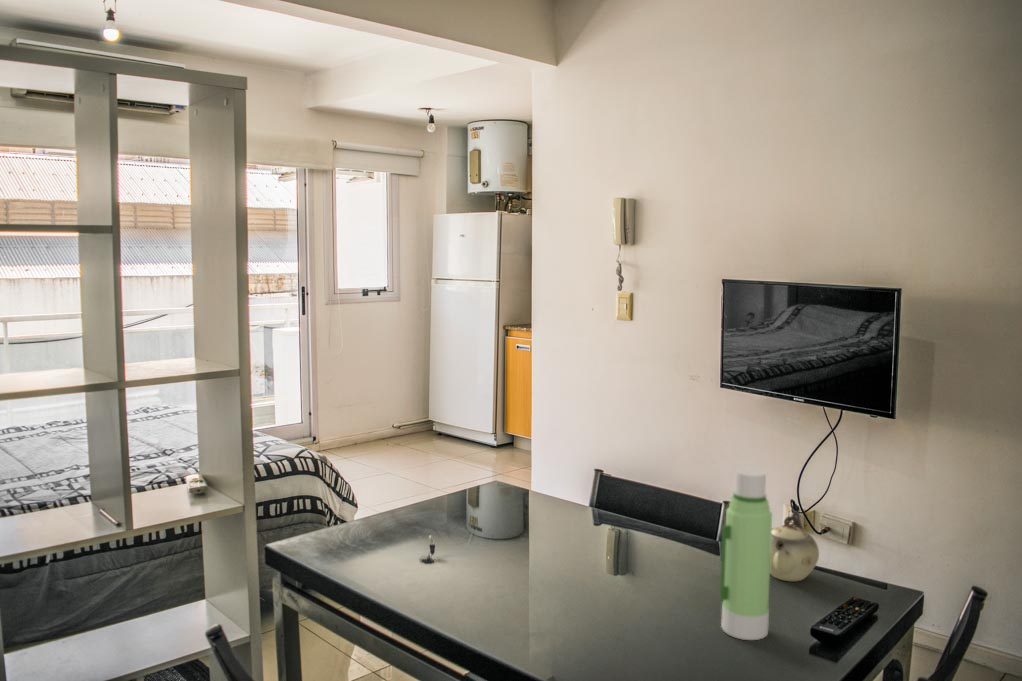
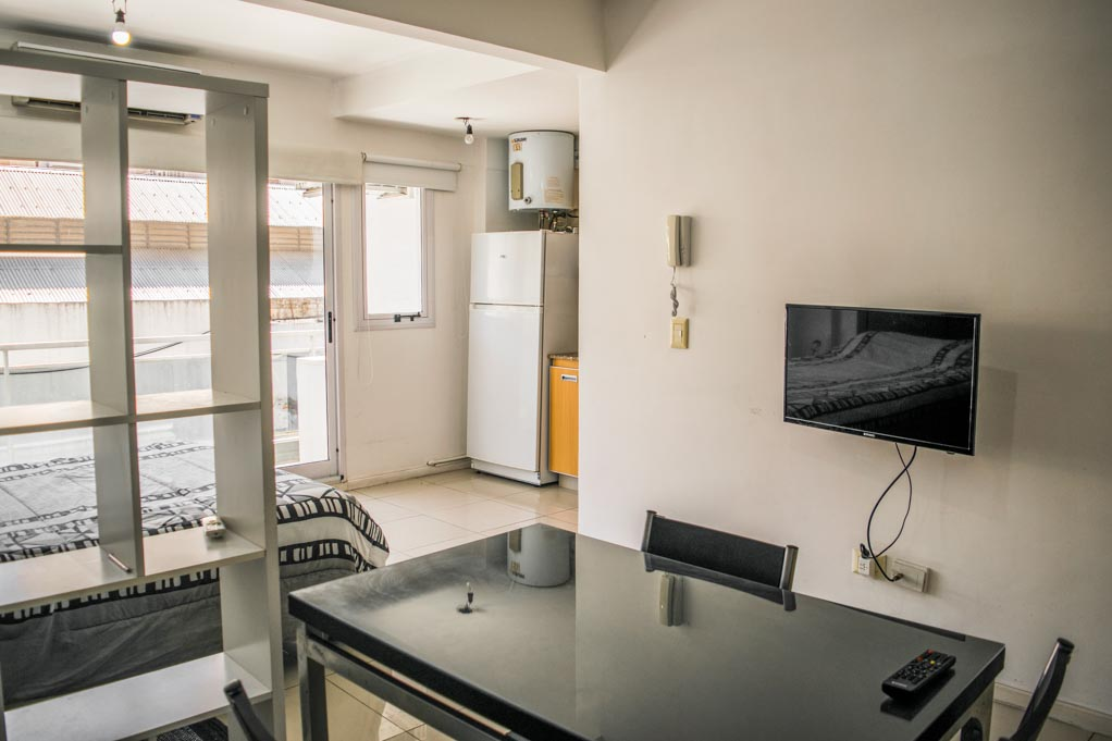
- water bottle [719,468,773,641]
- teapot [770,511,820,582]
